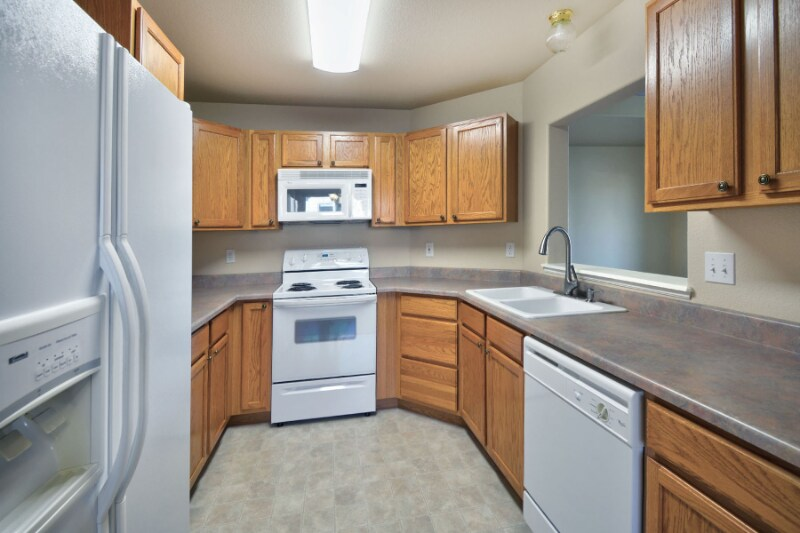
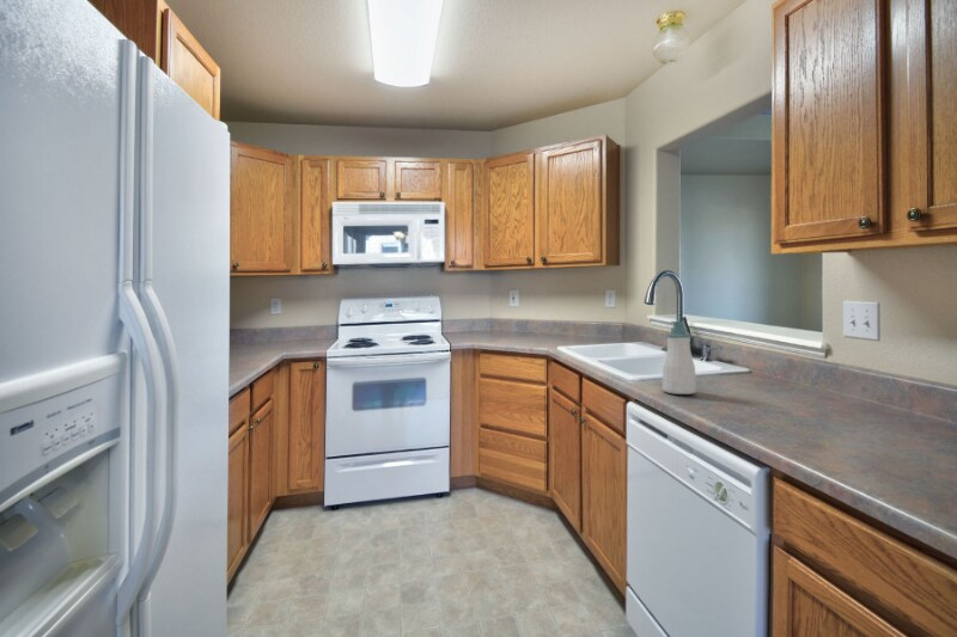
+ soap bottle [662,320,697,396]
